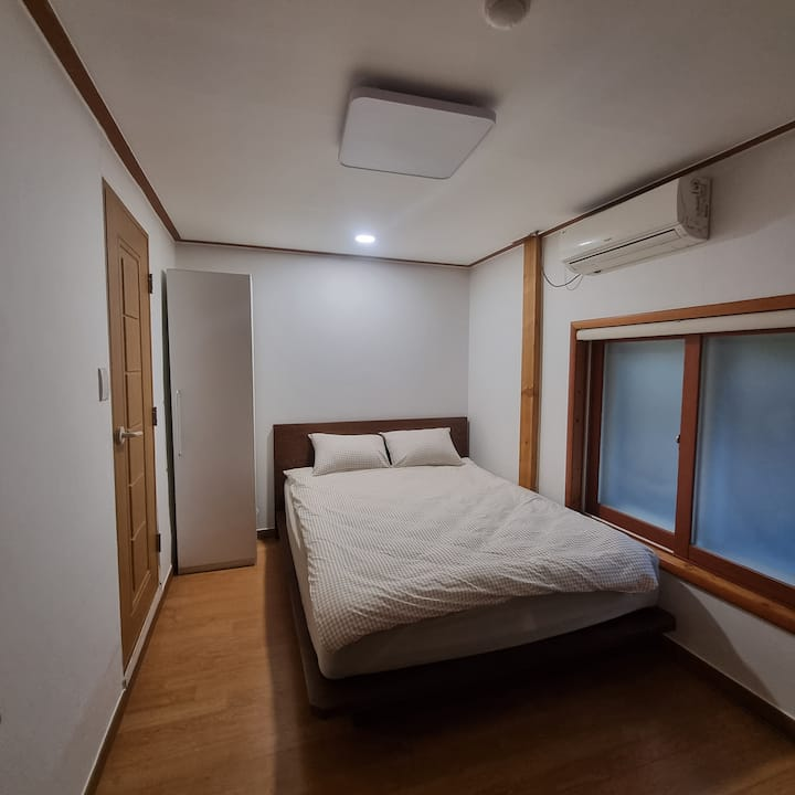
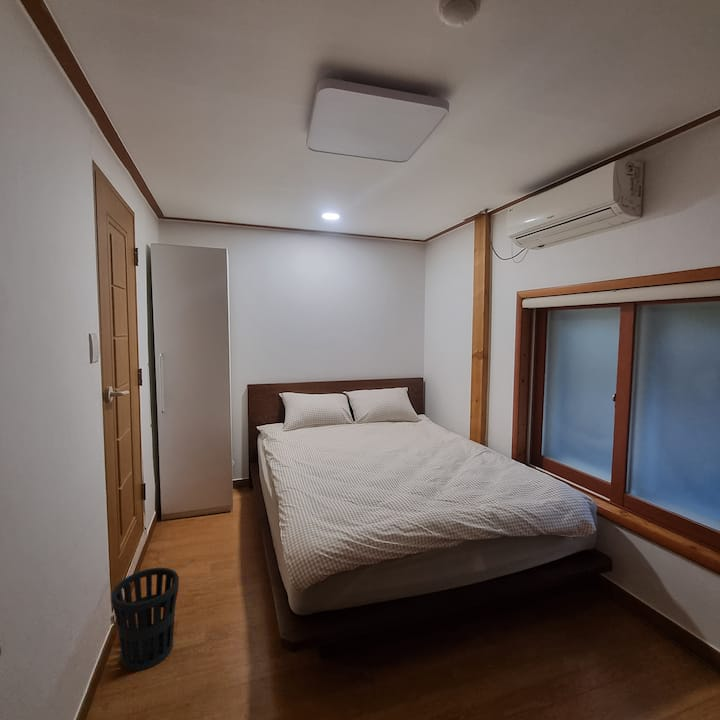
+ wastebasket [111,567,180,672]
